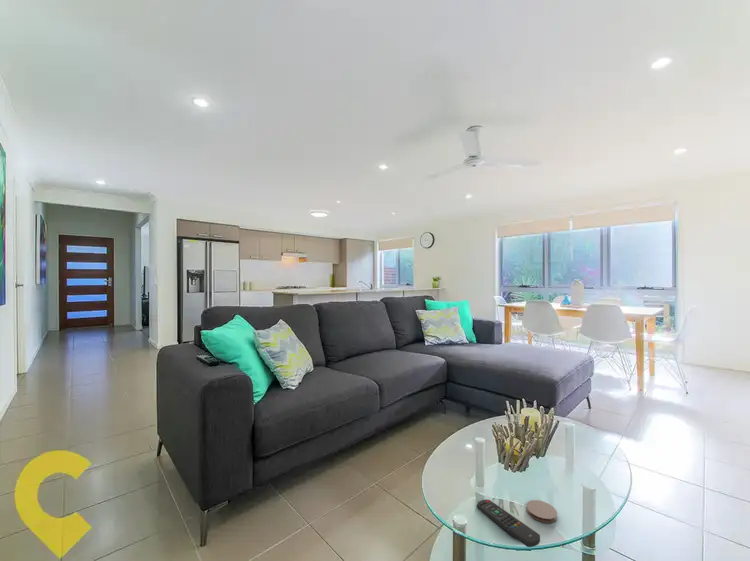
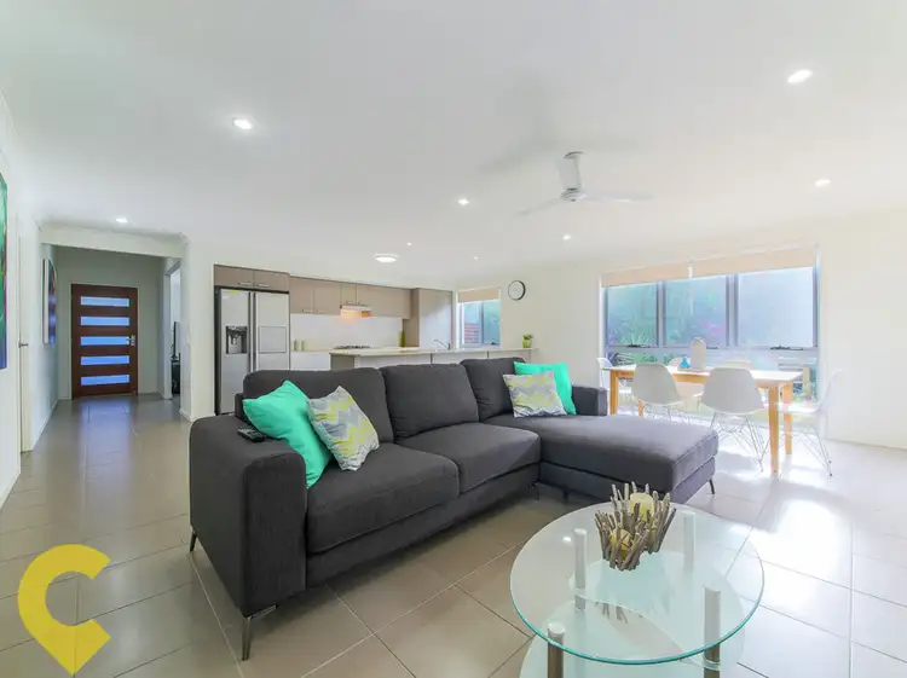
- remote control [476,498,541,548]
- coaster [526,499,558,524]
